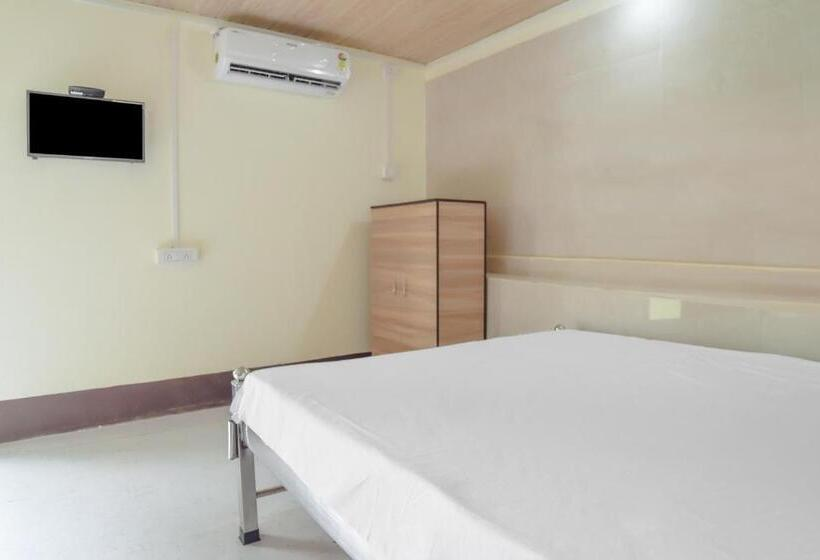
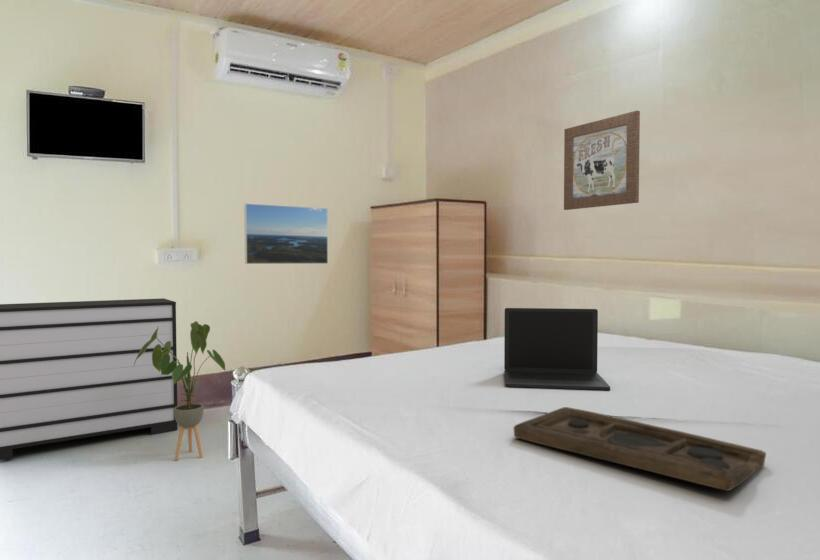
+ house plant [134,320,227,462]
+ decorative tray [512,406,767,492]
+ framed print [243,202,329,265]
+ laptop [503,307,611,391]
+ dresser [0,297,178,461]
+ wall art [563,110,641,211]
